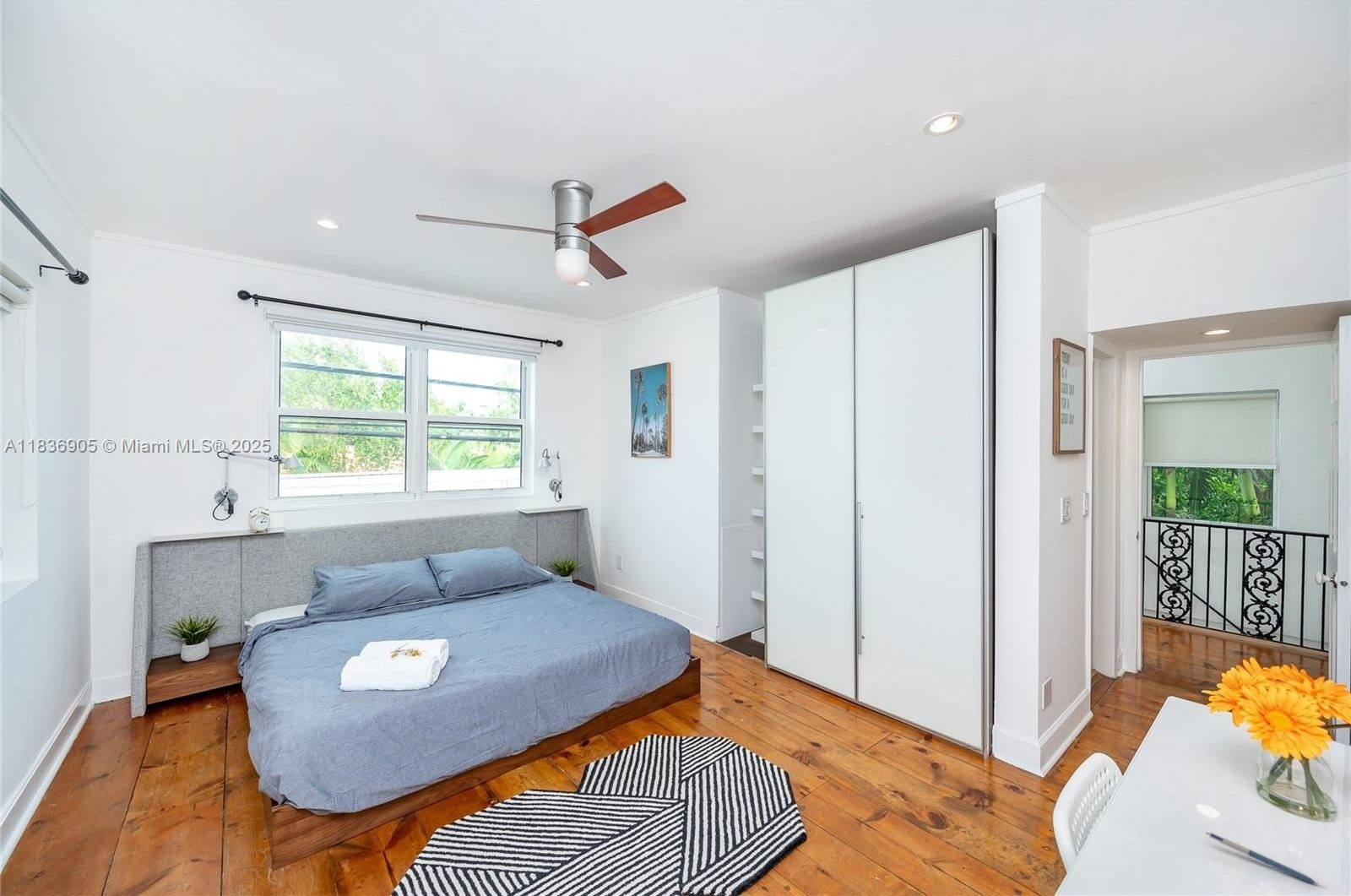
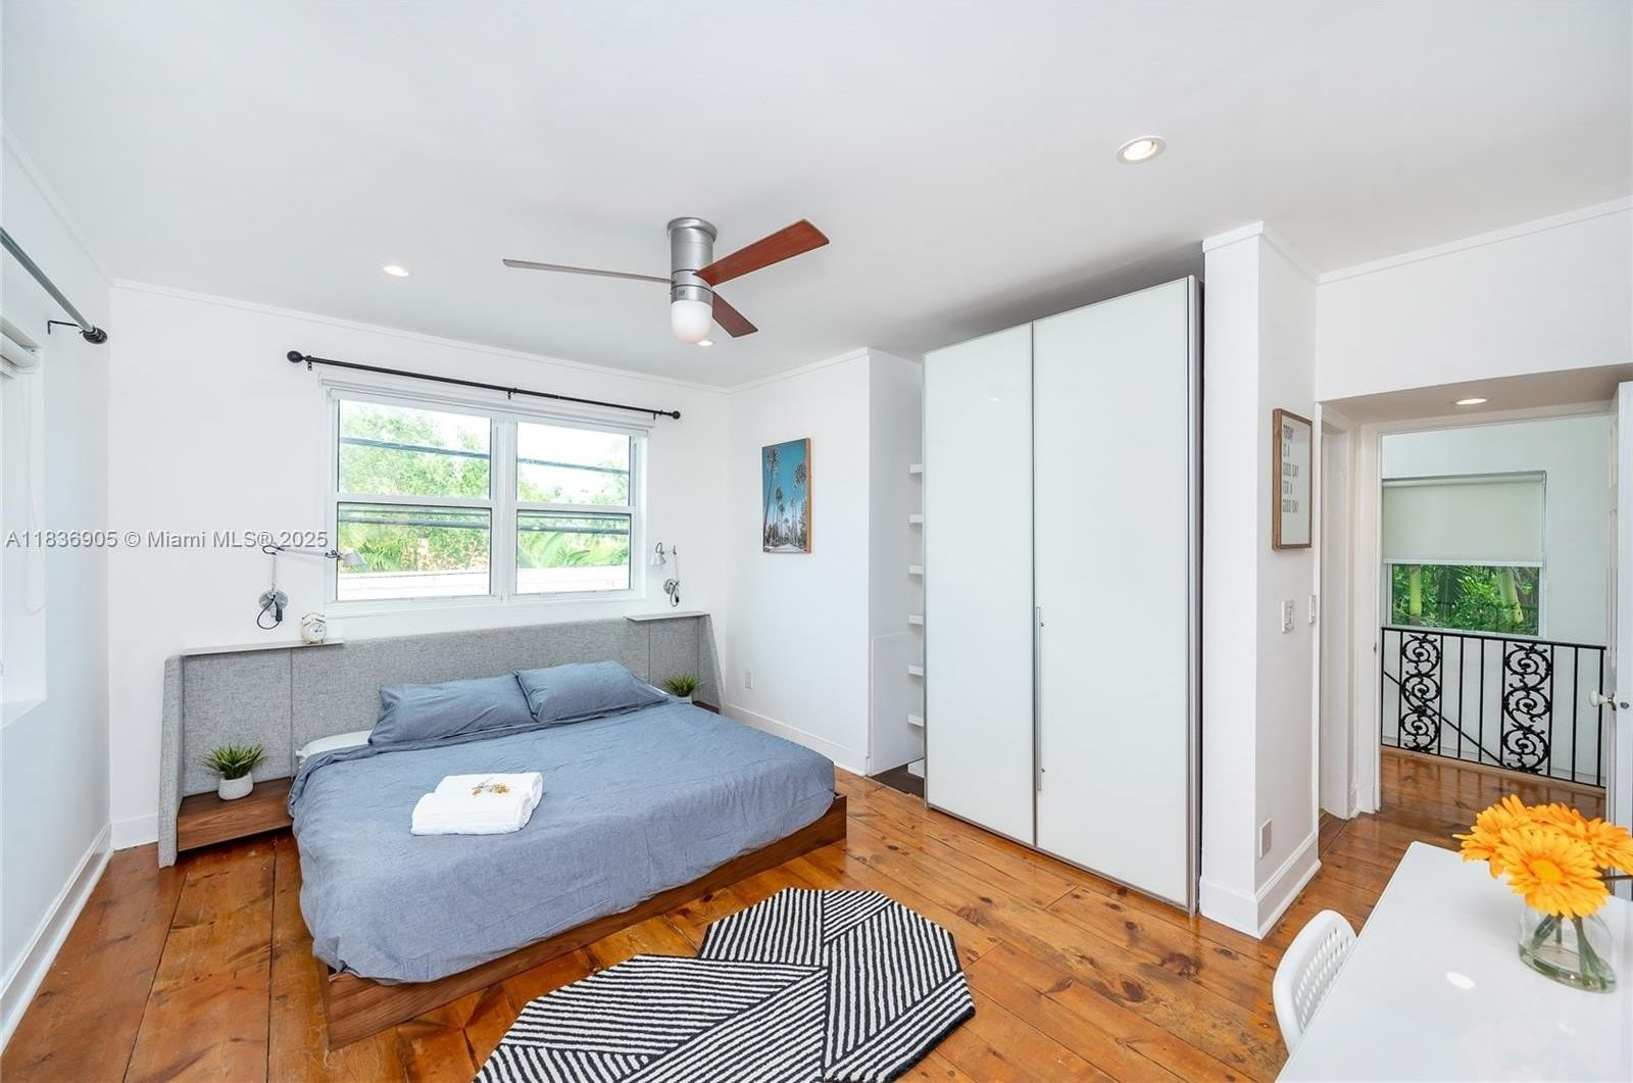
- pen [1205,831,1319,885]
